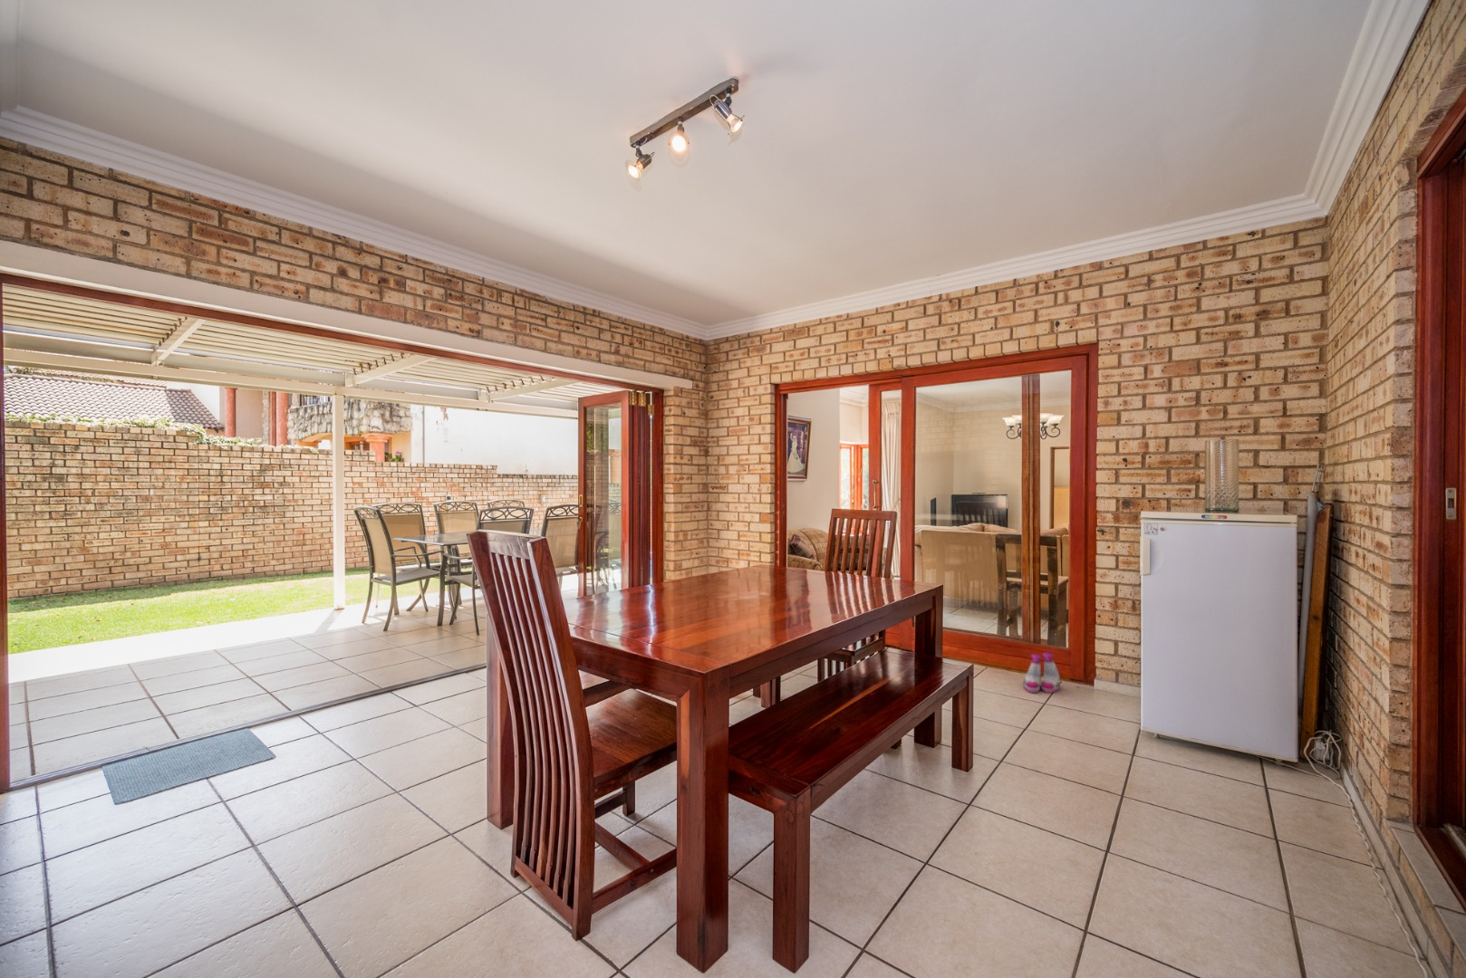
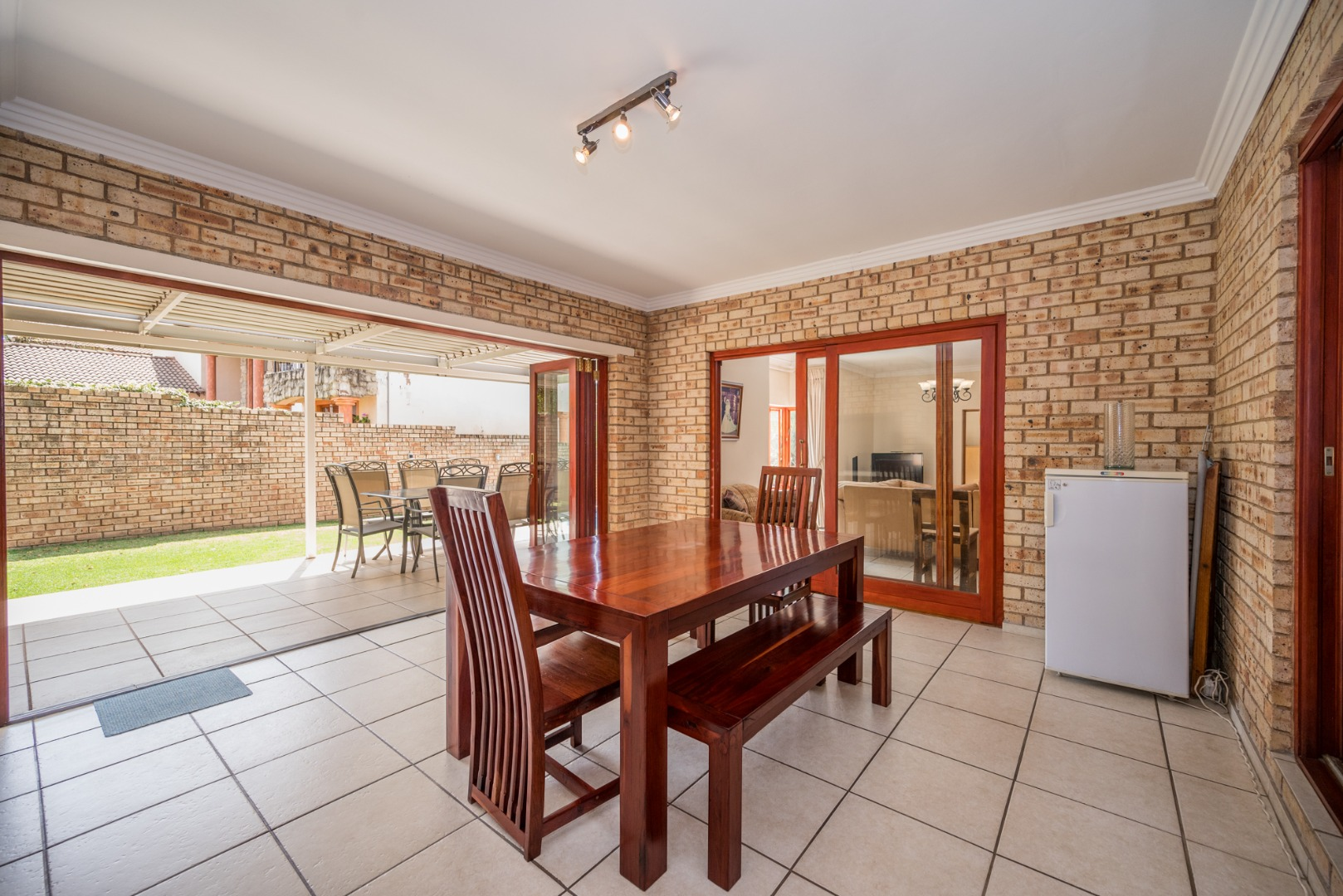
- boots [1022,652,1061,693]
